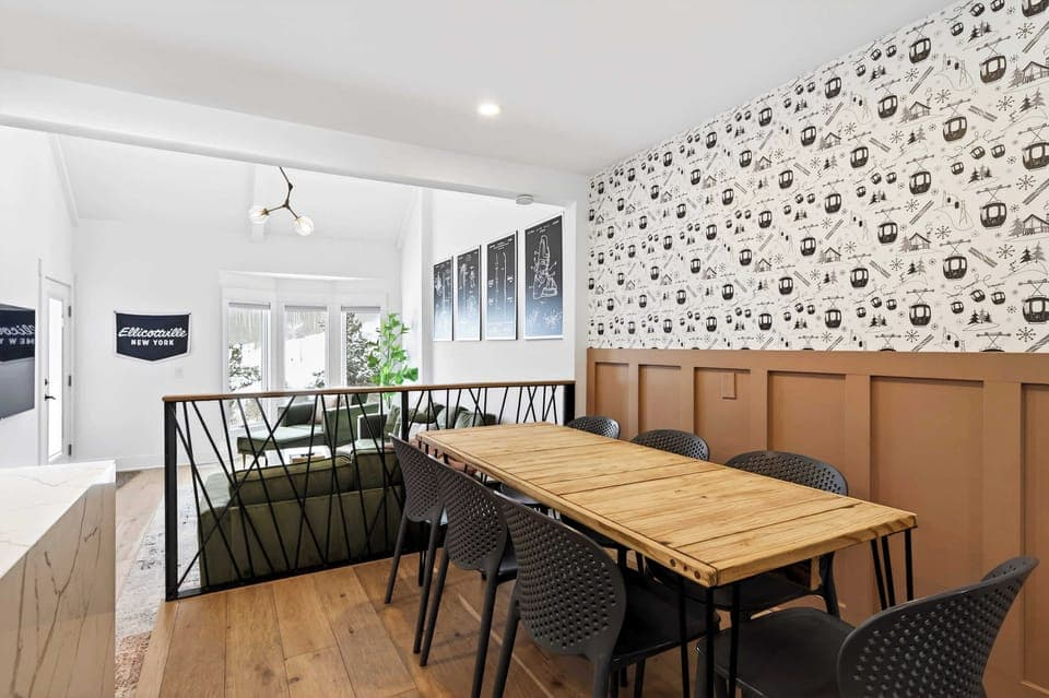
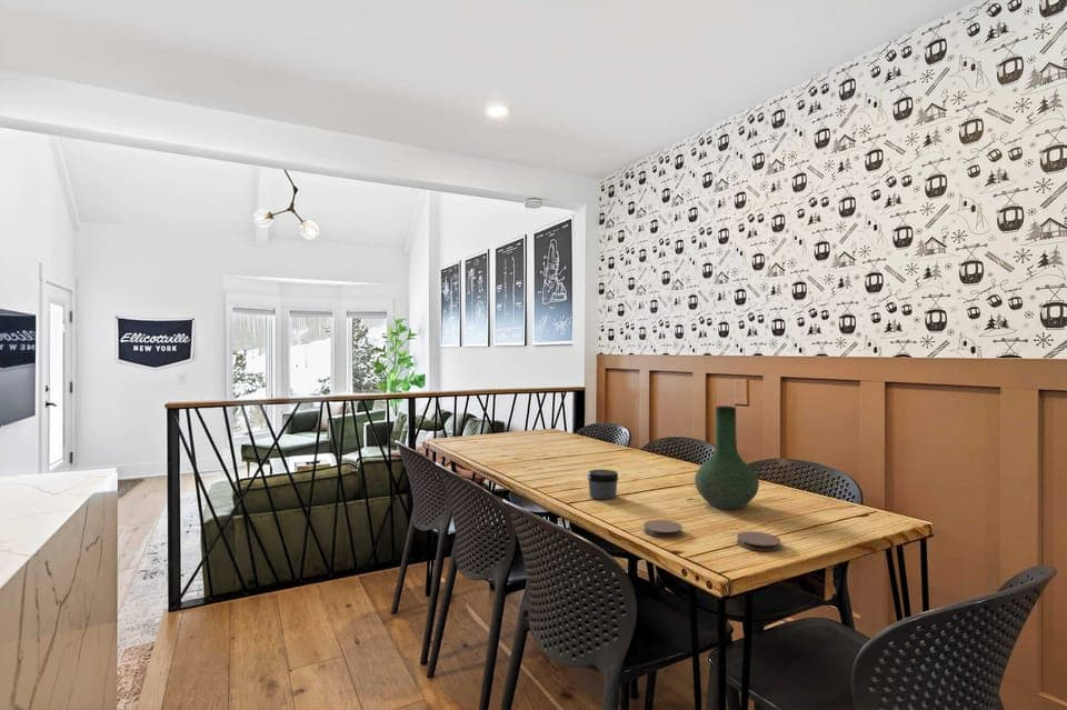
+ vase [694,404,760,510]
+ coaster [642,519,684,539]
+ coaster [736,530,782,552]
+ jar [587,468,619,500]
